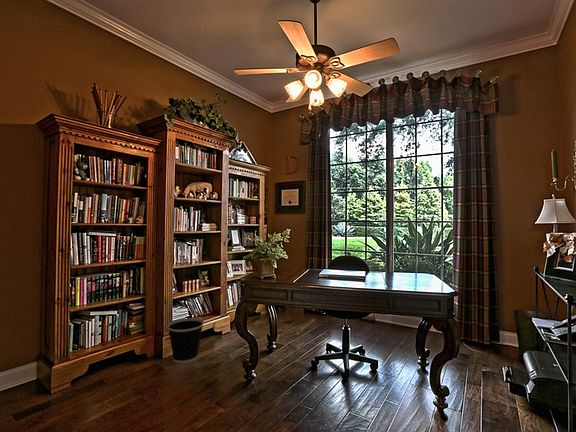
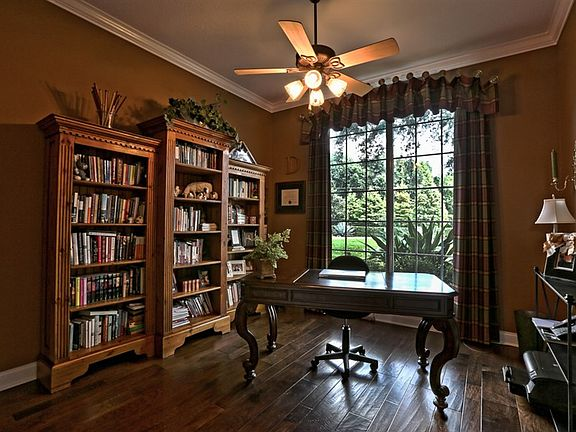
- wastebasket [166,317,205,364]
